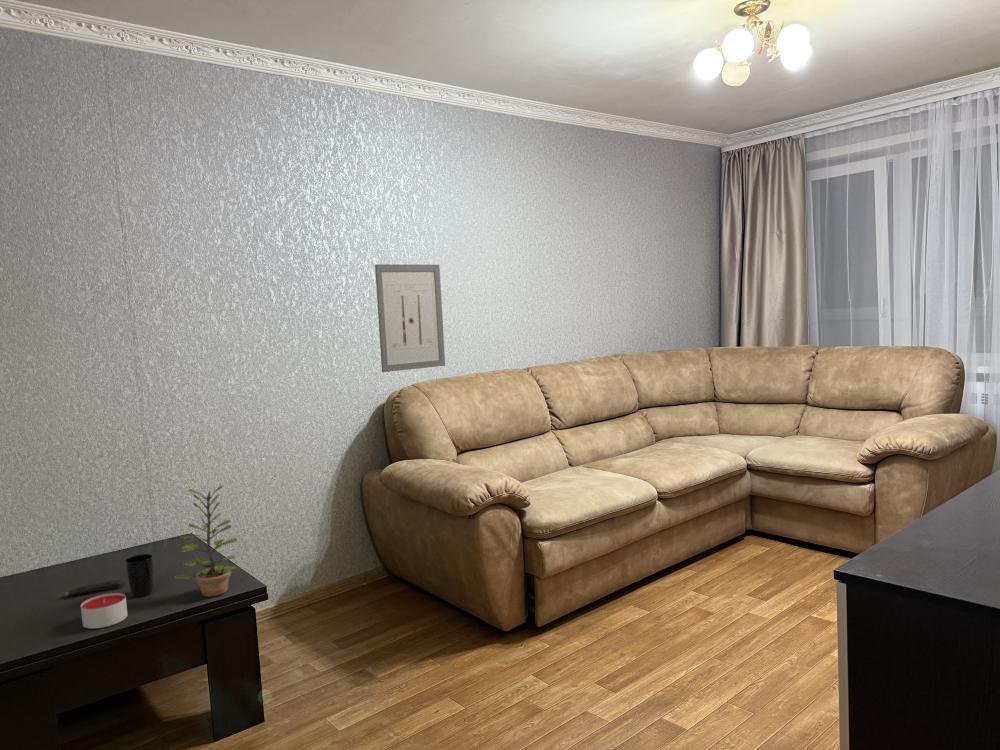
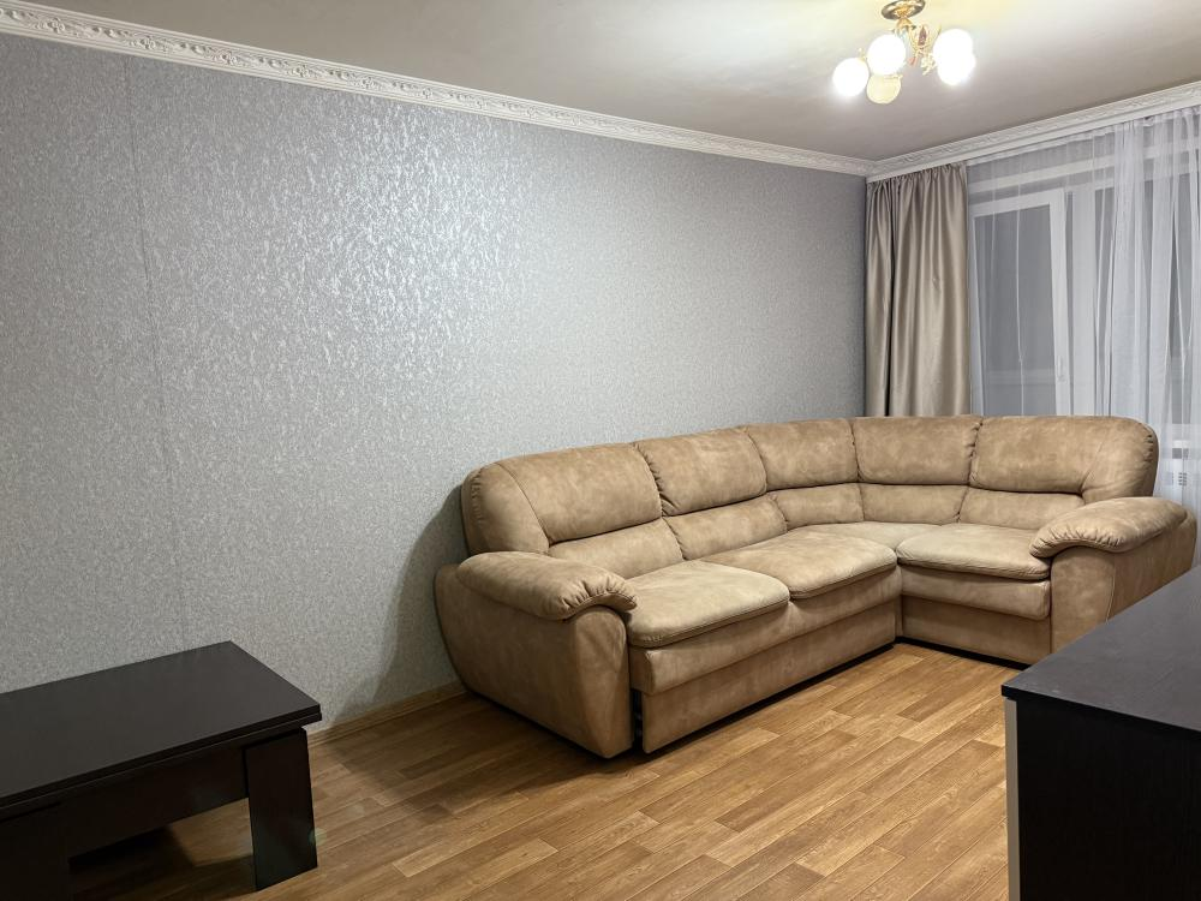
- candle [80,592,129,629]
- plant [173,484,239,598]
- wall art [374,263,446,373]
- cup [124,553,154,598]
- remote control [64,579,123,597]
